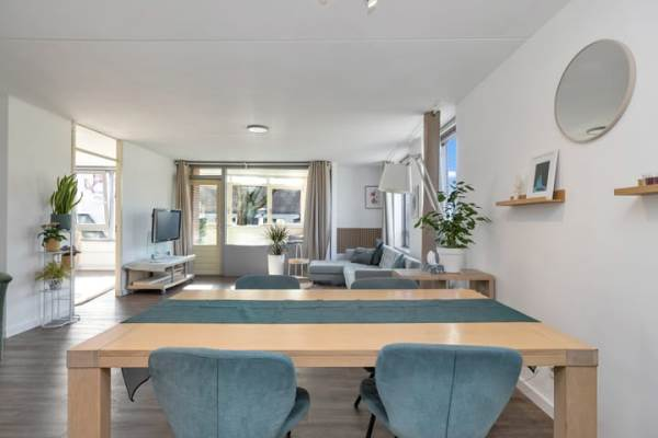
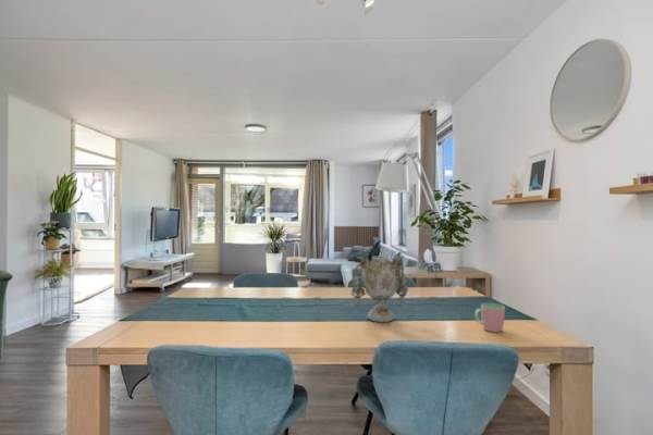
+ vase [350,252,409,323]
+ cup [473,302,506,333]
